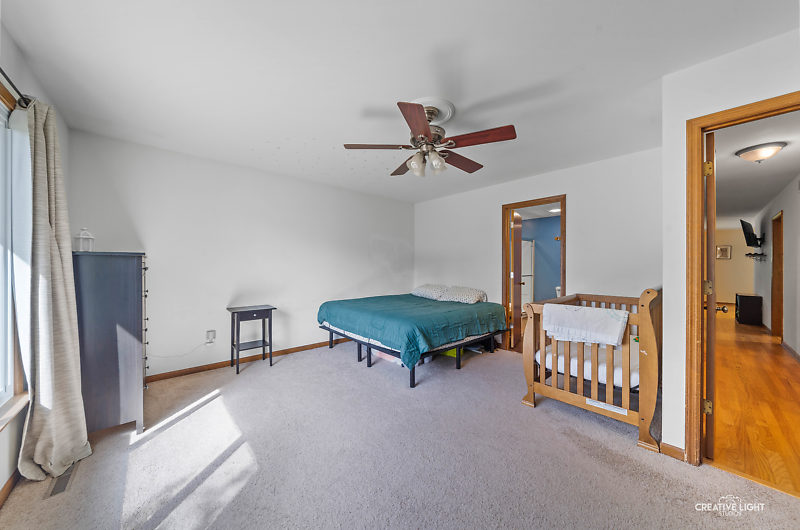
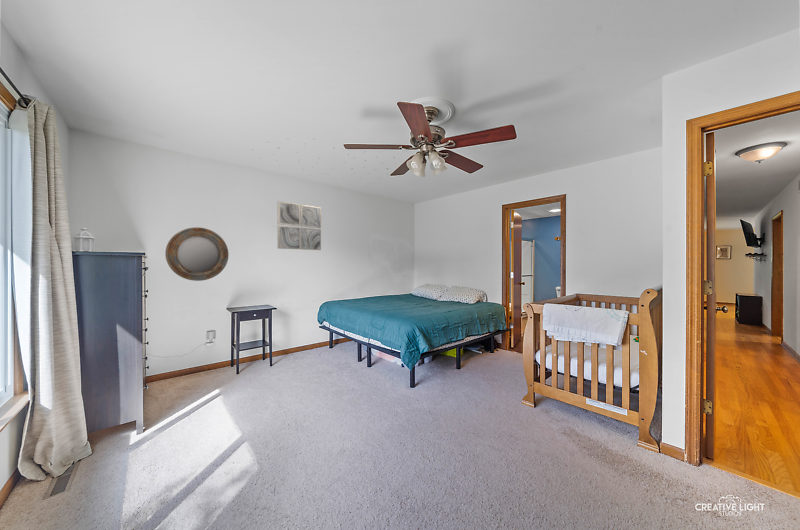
+ home mirror [164,226,230,282]
+ wall art [277,200,322,251]
